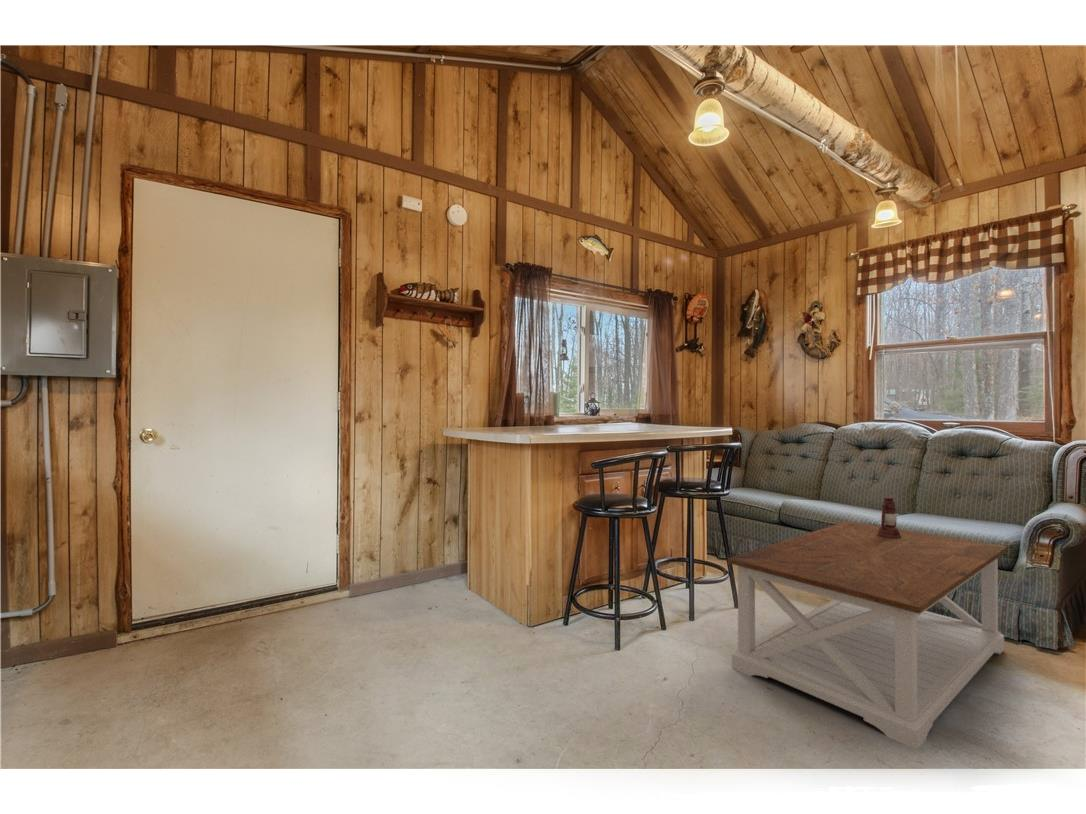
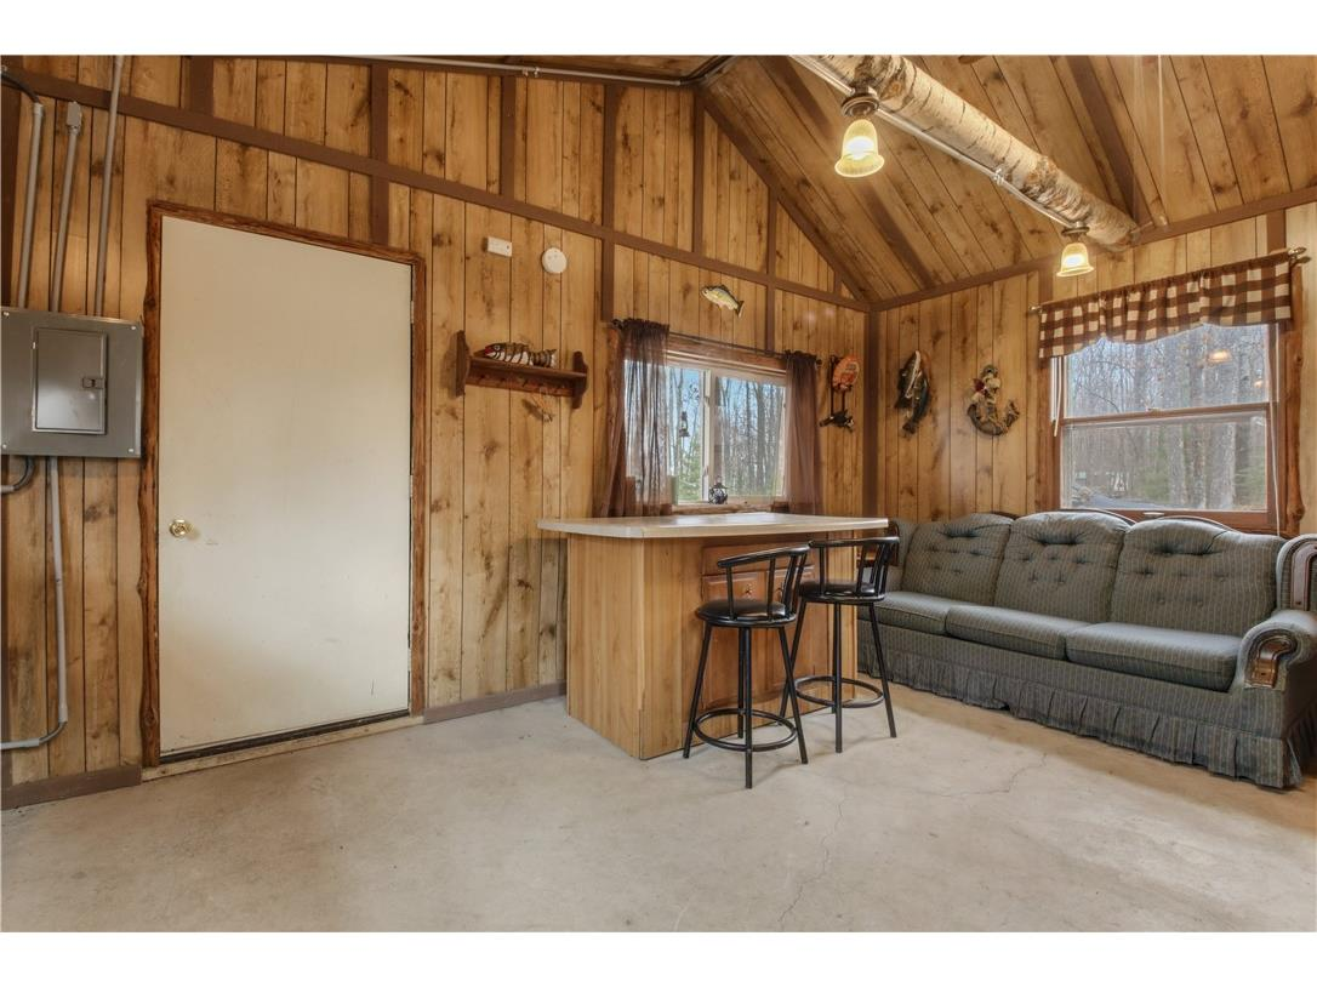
- coffee table [727,520,1009,750]
- lantern [877,476,902,538]
